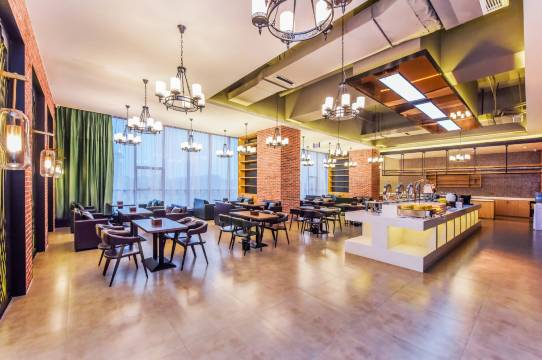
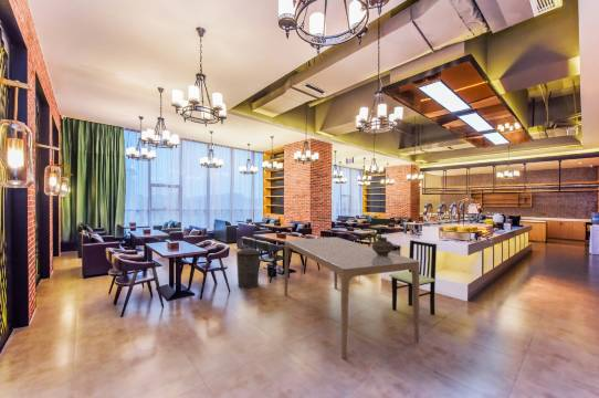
+ dining chair [388,239,438,316]
+ trash can [235,245,261,290]
+ dining table [284,237,420,360]
+ vessel [370,235,395,256]
